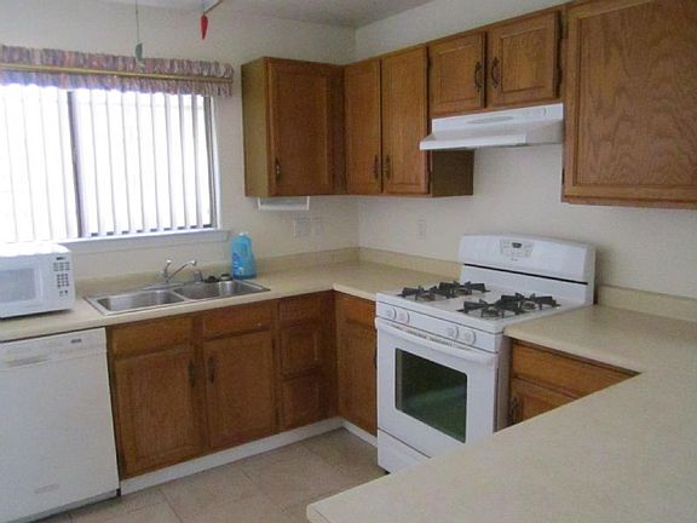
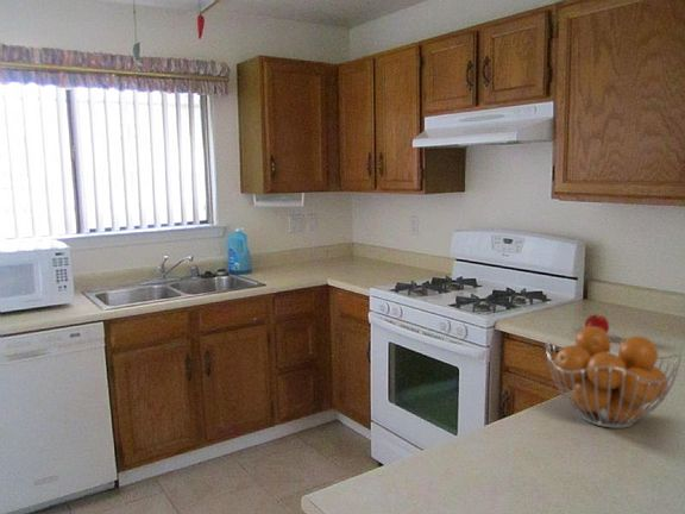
+ fruit basket [545,326,683,430]
+ peach [584,313,610,334]
